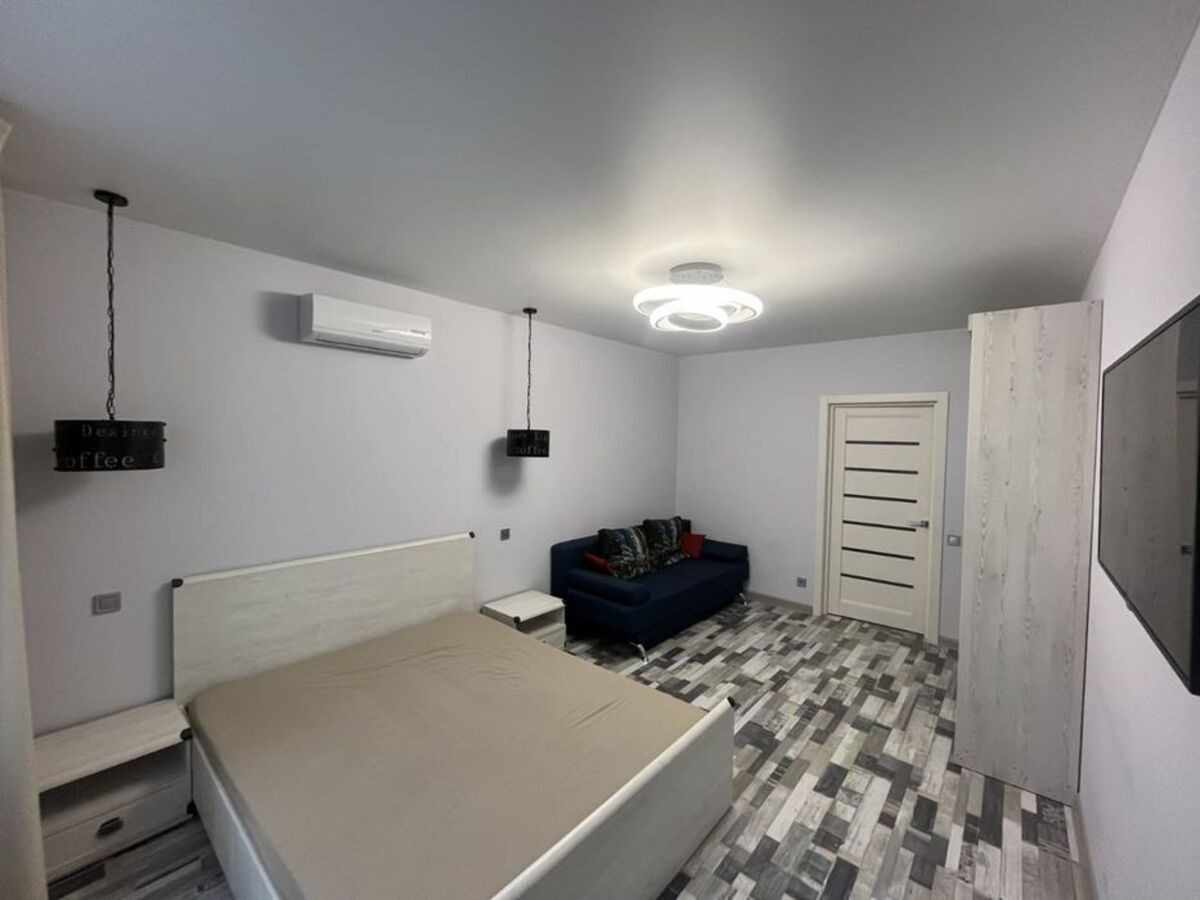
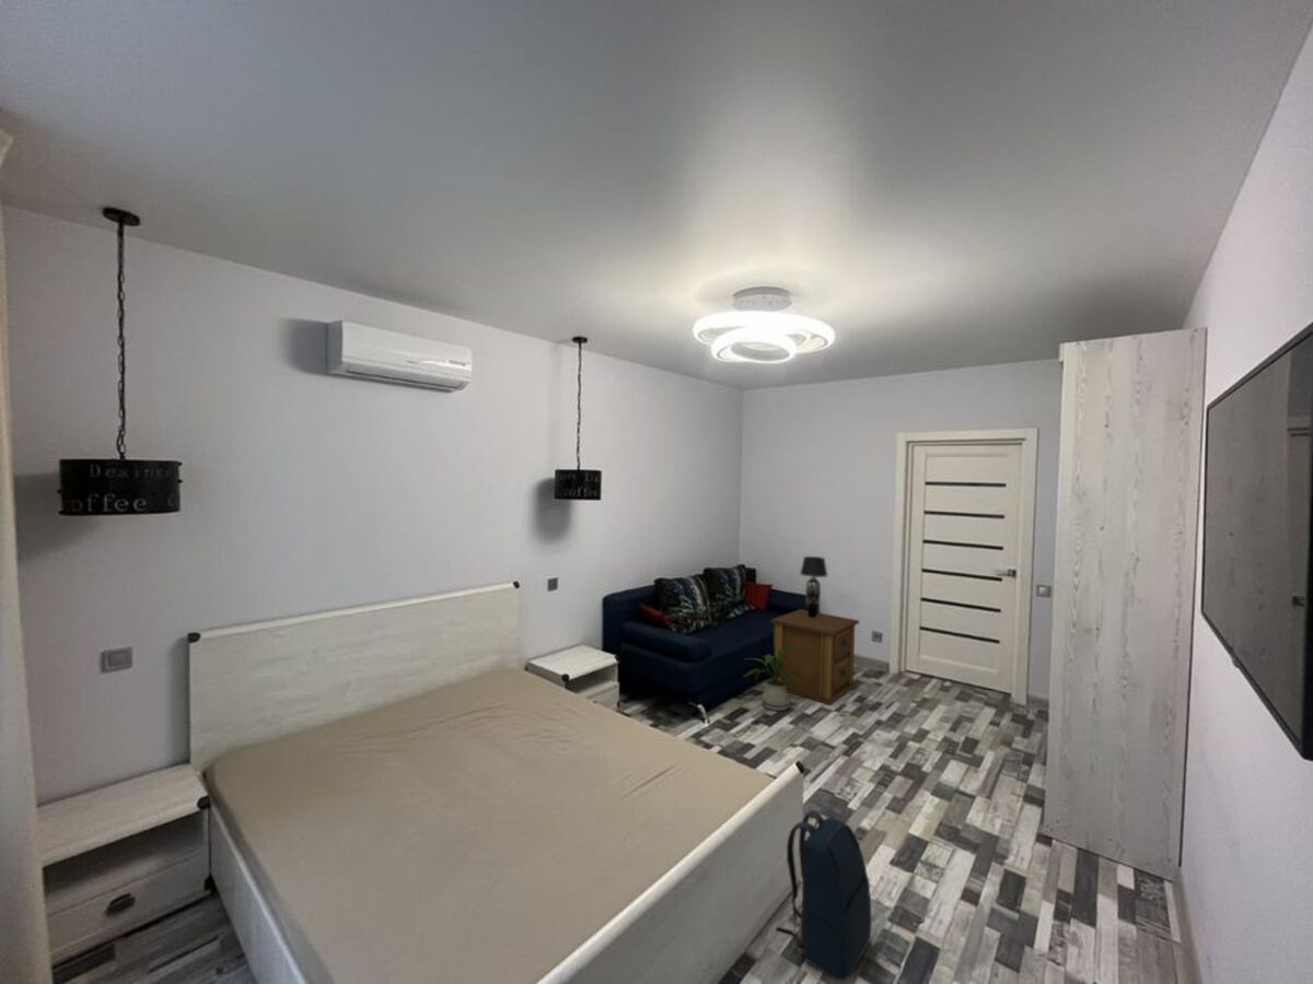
+ table lamp [799,555,828,618]
+ side table [769,608,860,706]
+ backpack [775,809,872,982]
+ house plant [741,646,805,712]
